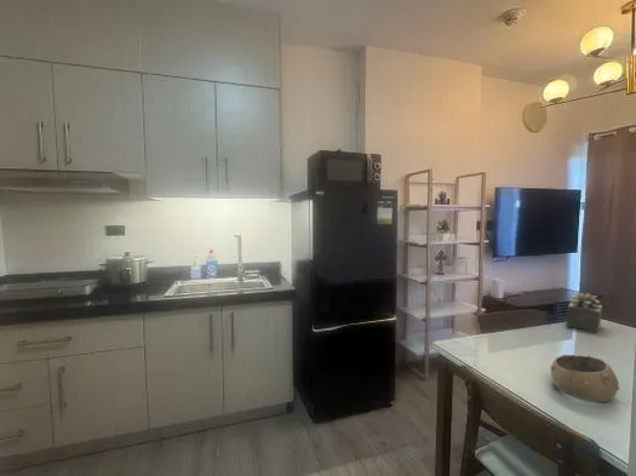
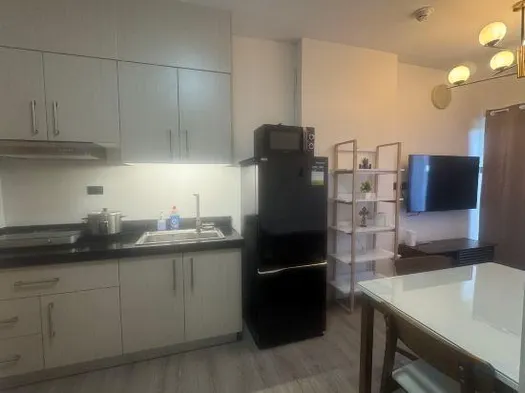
- bowl [549,354,620,403]
- succulent plant [565,292,603,334]
